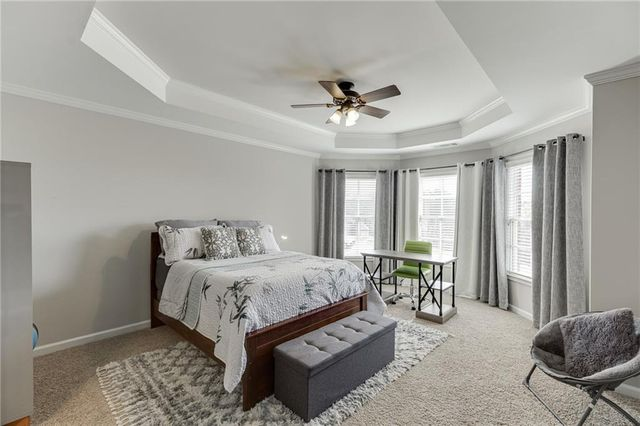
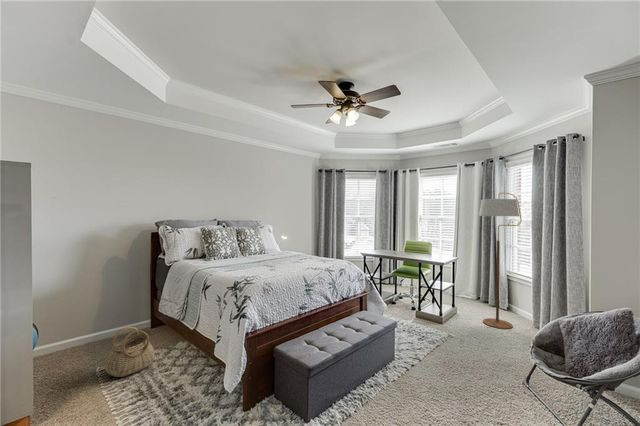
+ floor lamp [478,192,523,330]
+ basket [103,326,156,378]
